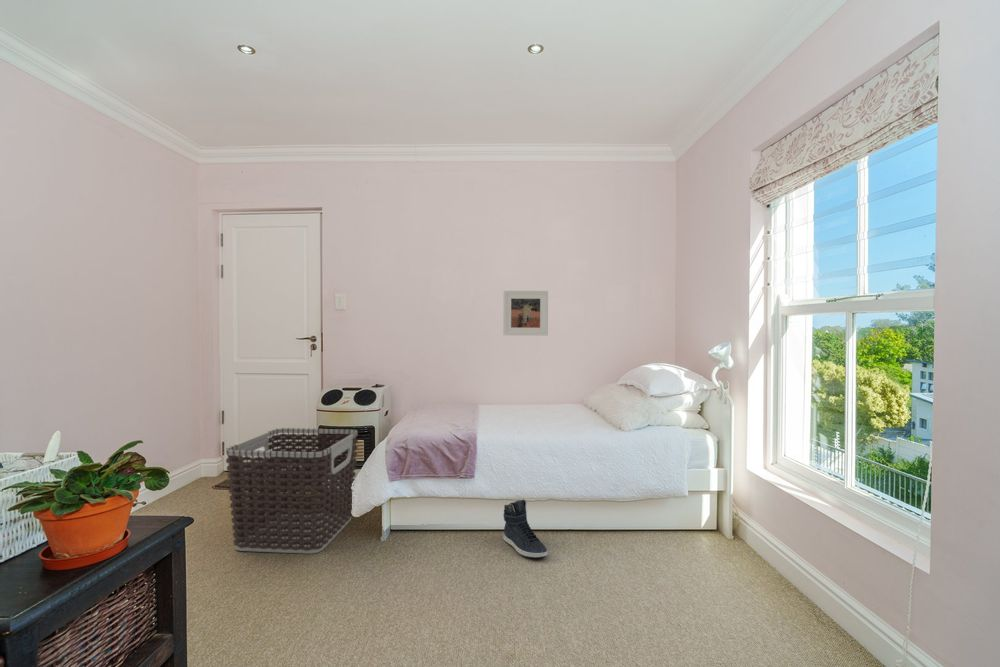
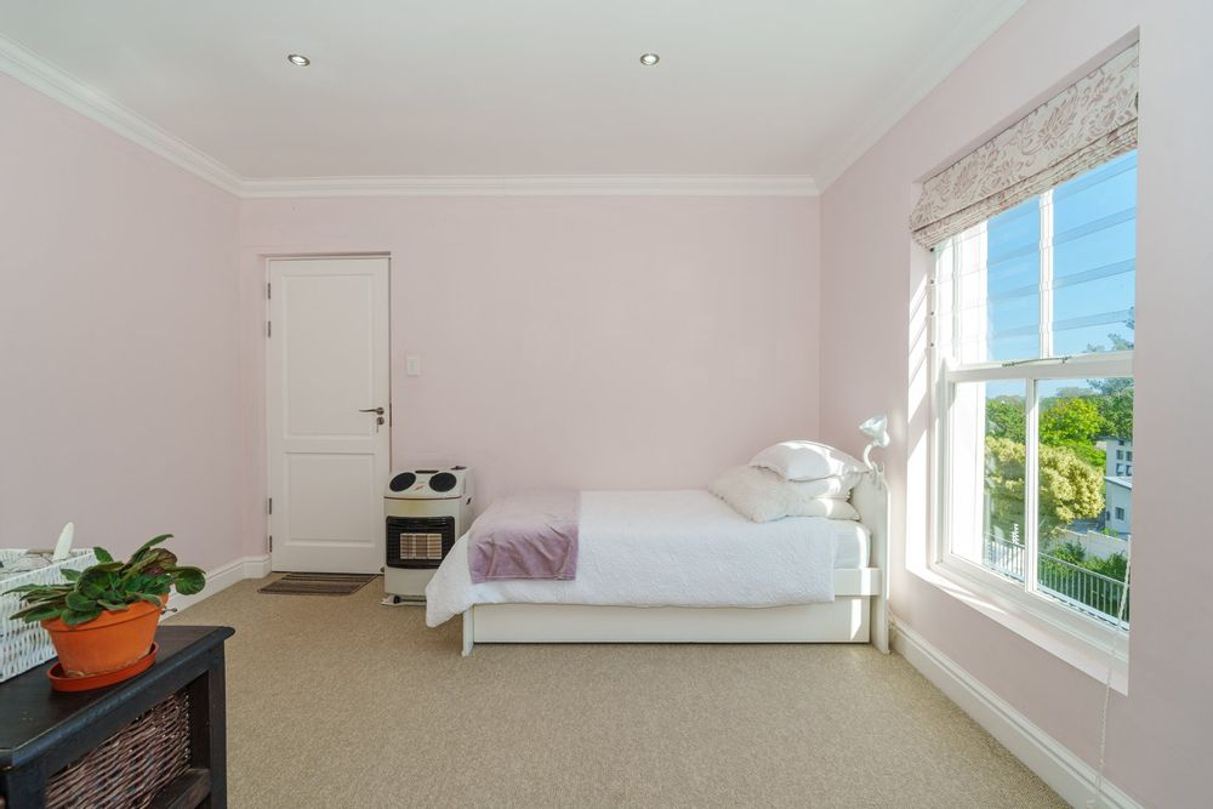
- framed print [502,290,549,337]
- clothes hamper [225,427,359,555]
- sneaker [502,499,549,559]
